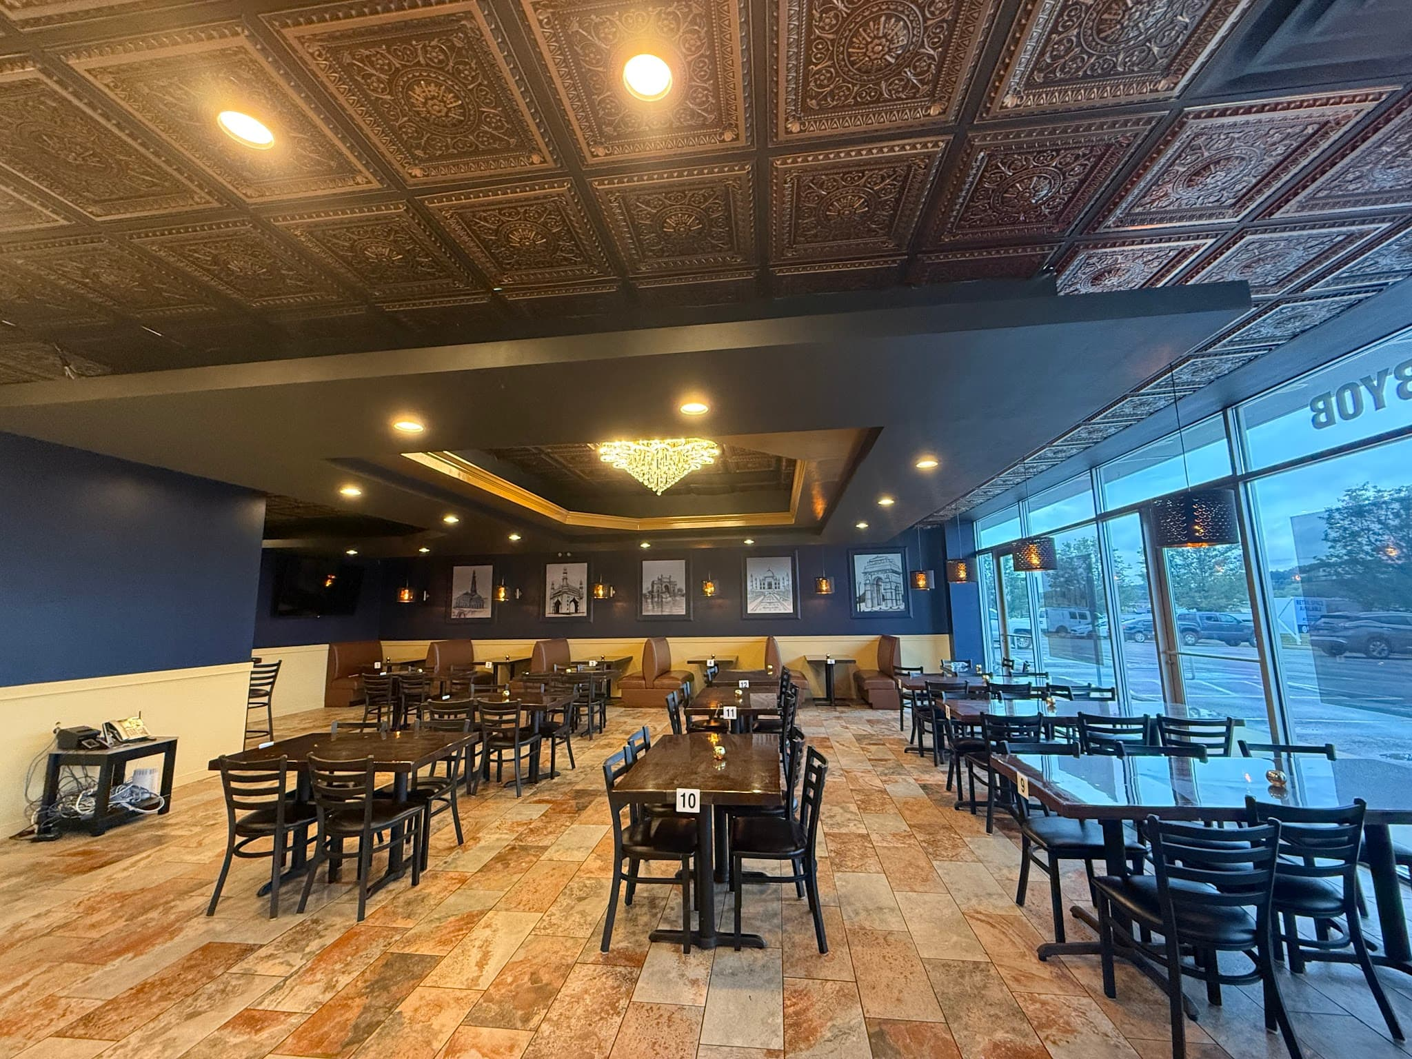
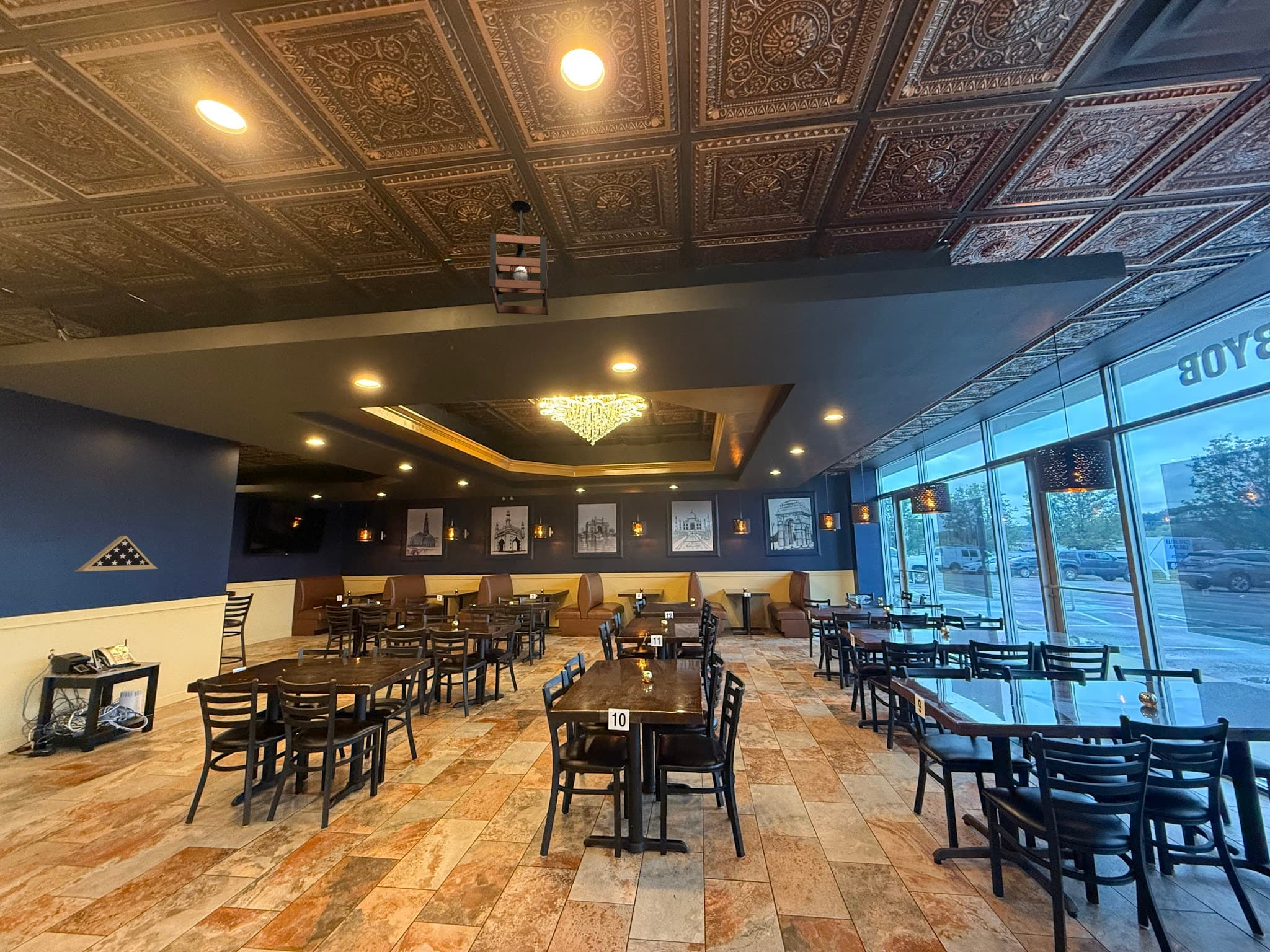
+ display case [74,535,158,572]
+ pendant light [489,200,549,315]
